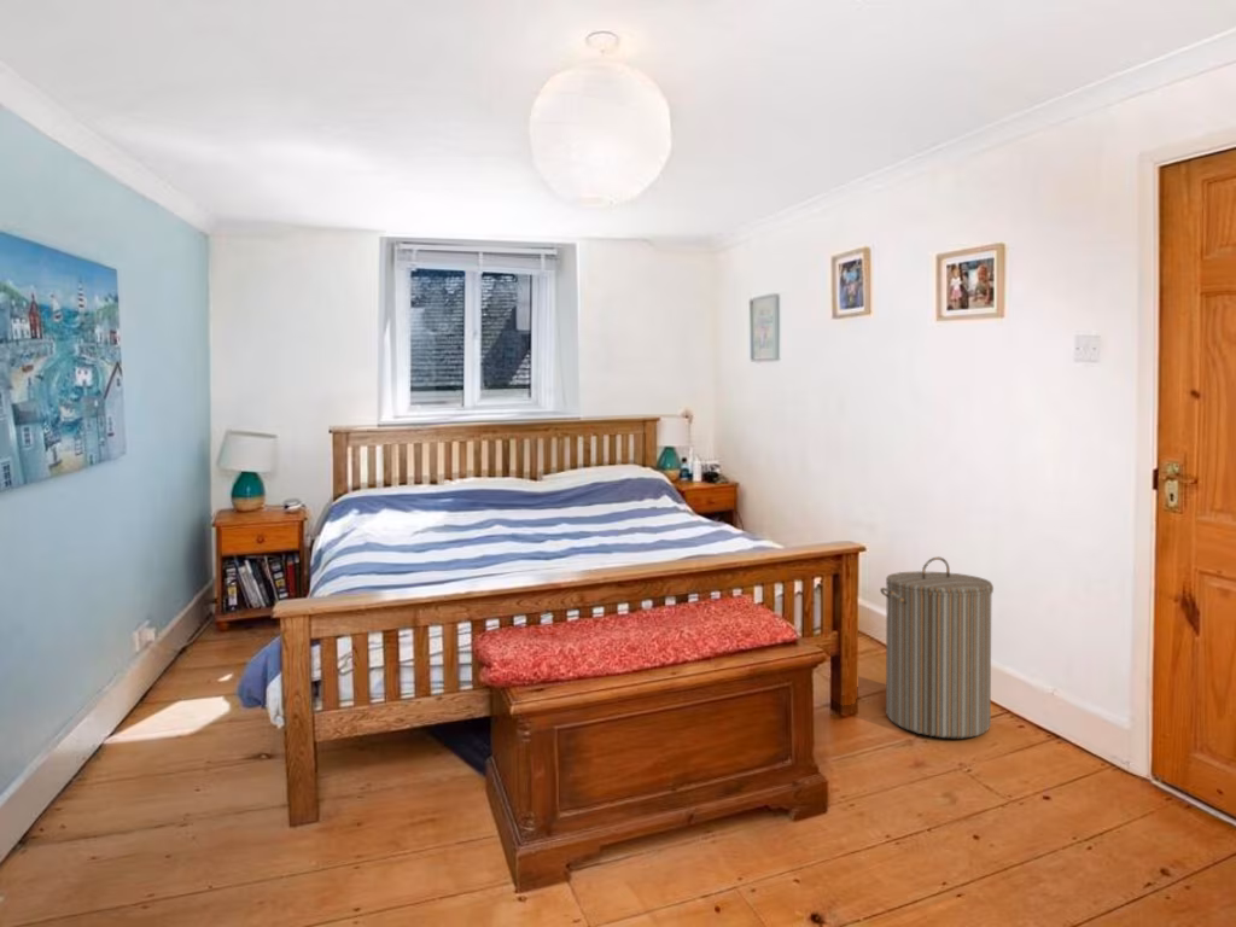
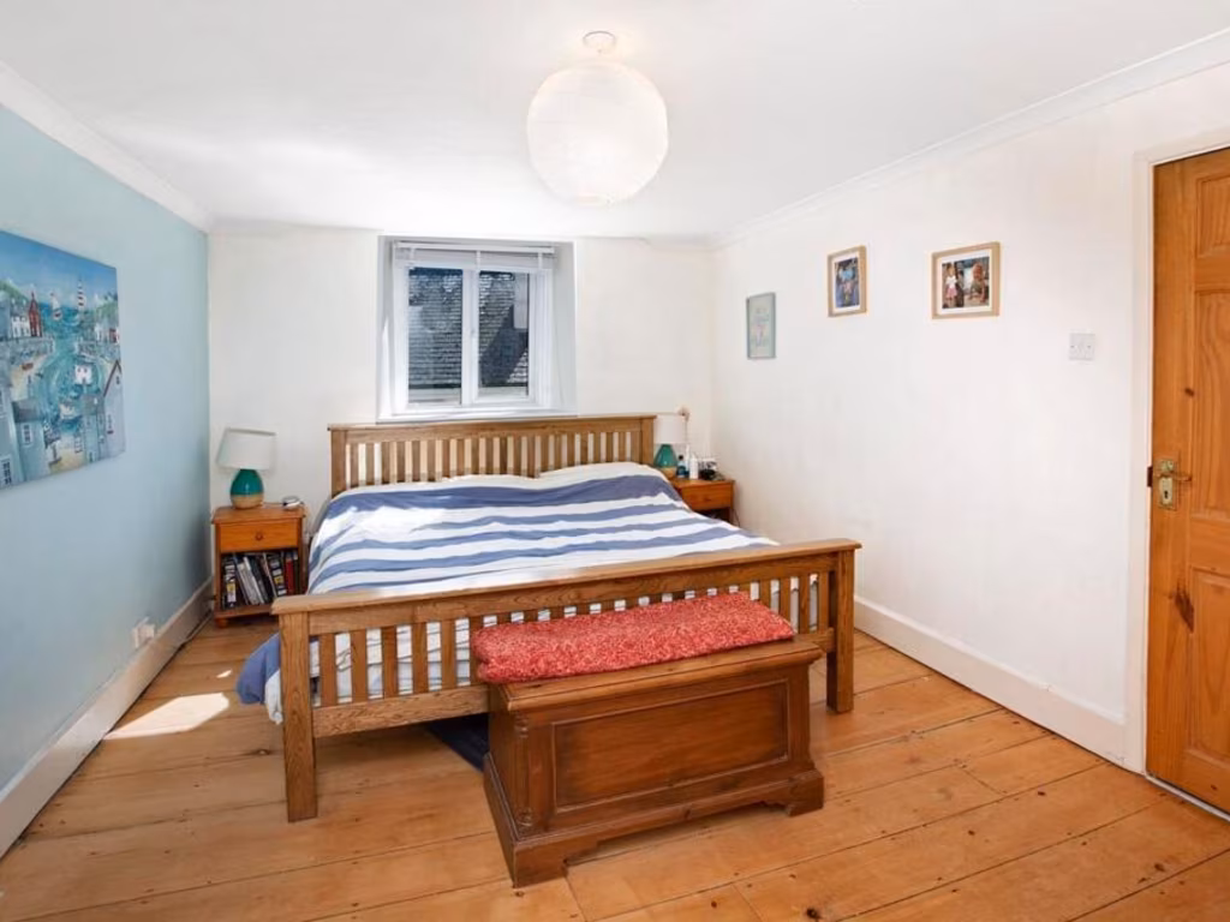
- laundry hamper [879,555,995,739]
